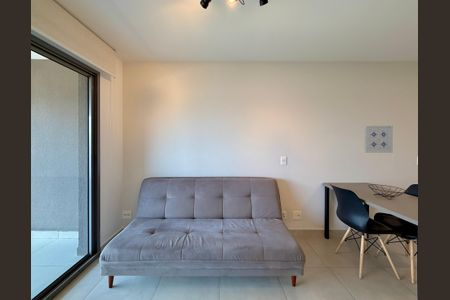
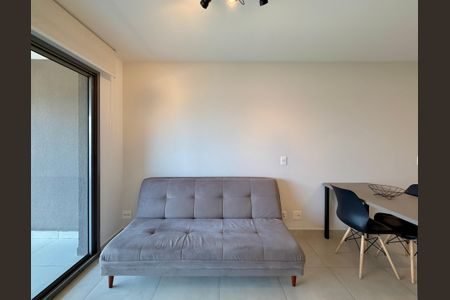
- wall art [363,125,394,154]
